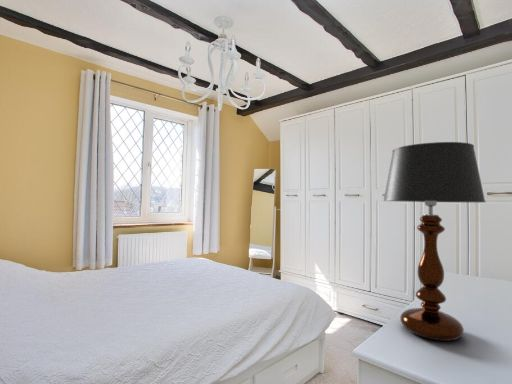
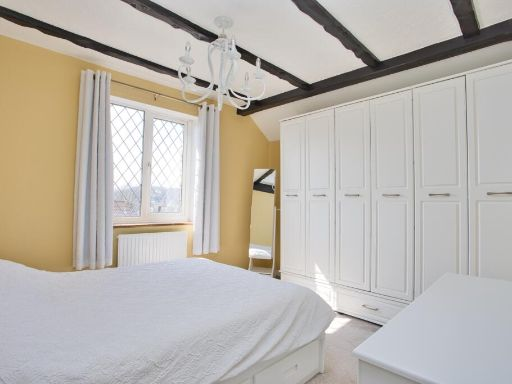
- table lamp [382,141,487,342]
